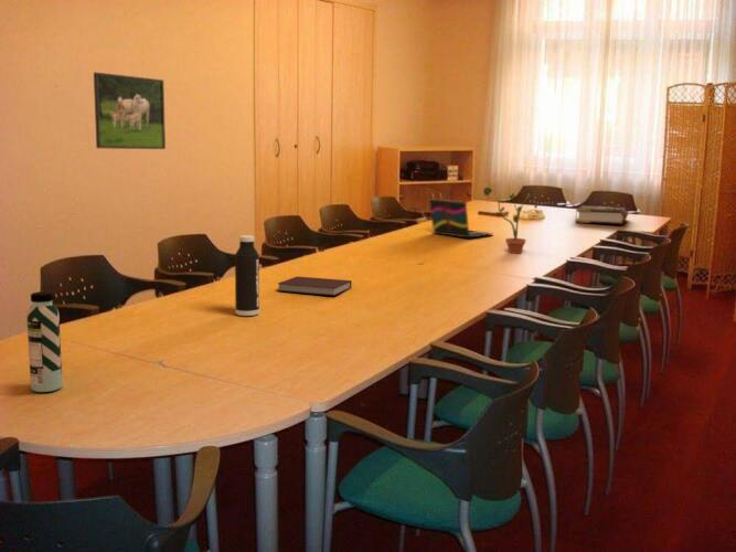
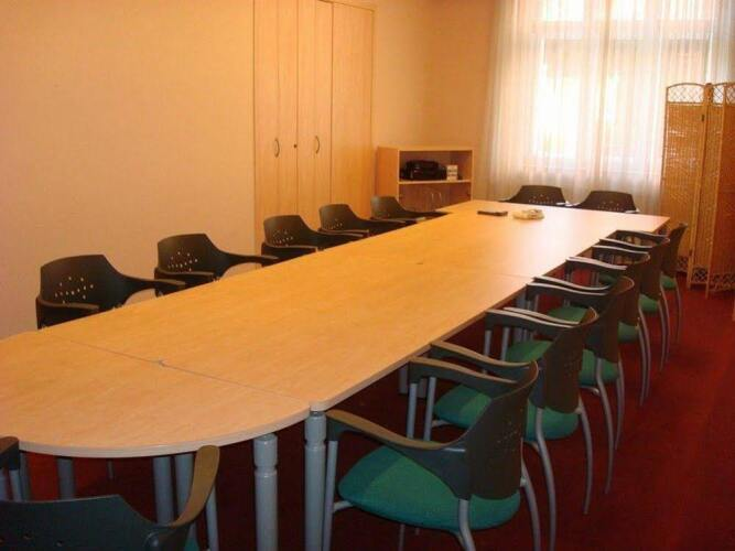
- potted plant [482,187,538,255]
- water bottle [234,234,260,317]
- water bottle [25,290,63,393]
- notebook [277,276,353,297]
- laptop [420,199,494,240]
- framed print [93,72,167,150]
- book [574,204,629,225]
